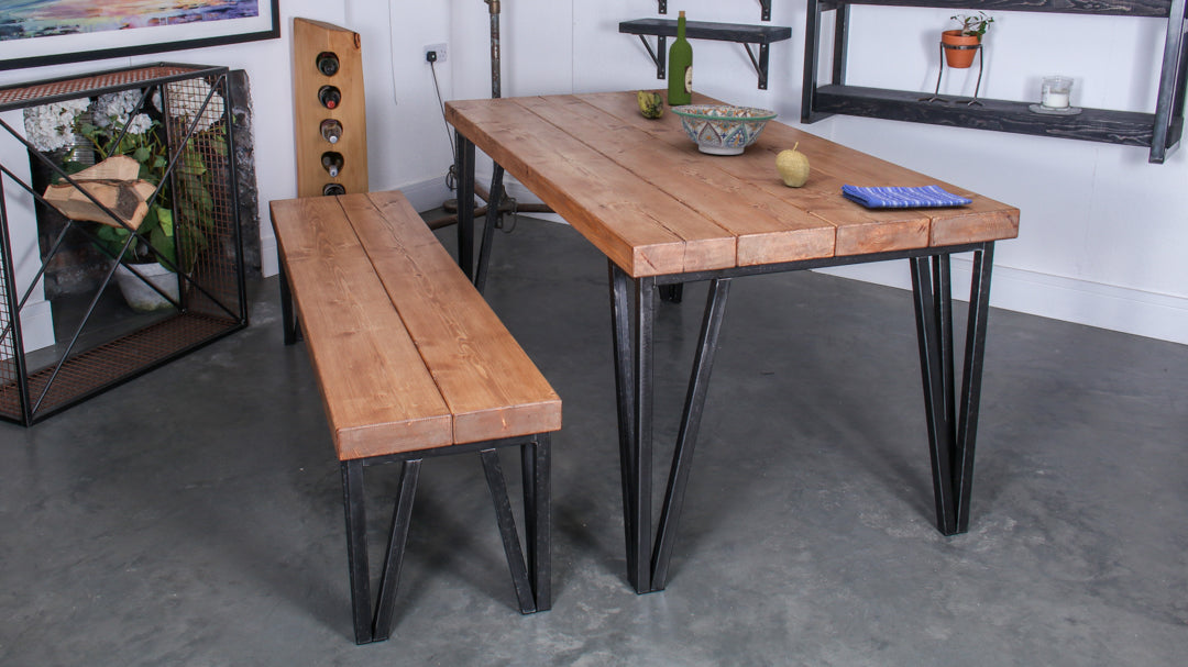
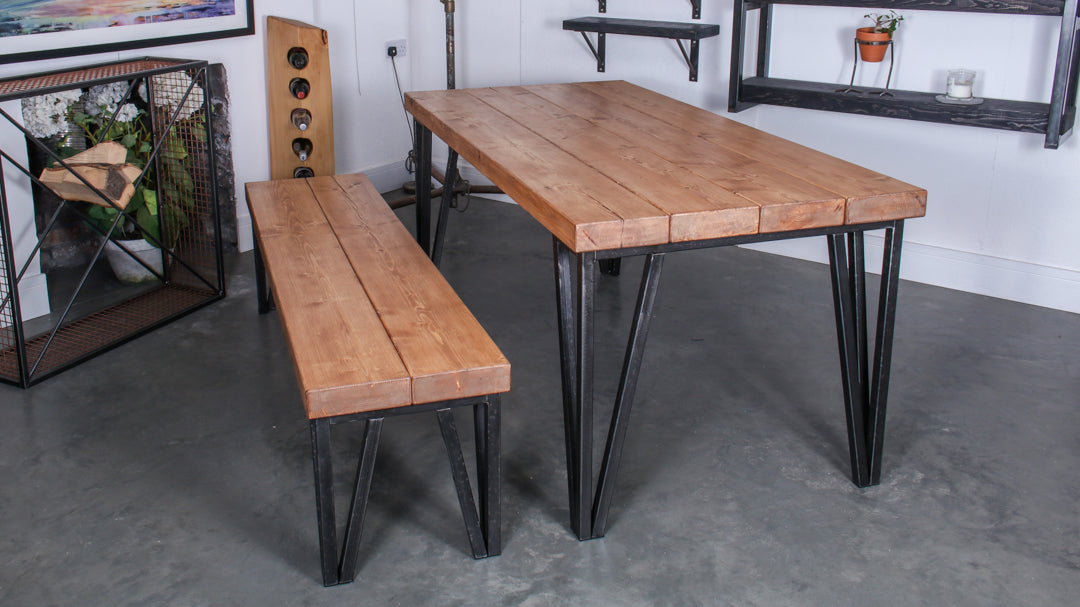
- fruit [774,141,811,188]
- decorative bowl [670,103,779,156]
- banana [636,89,664,120]
- dish towel [840,182,974,209]
- wine bottle [667,10,694,107]
